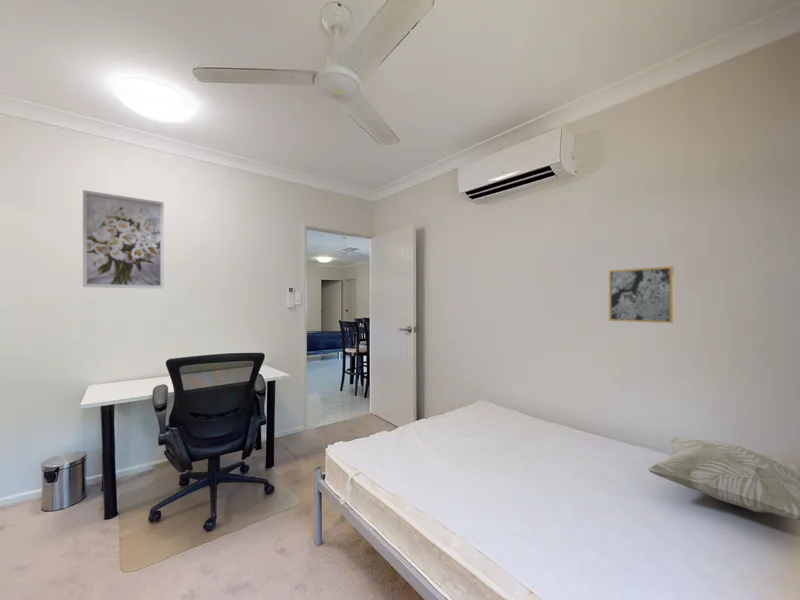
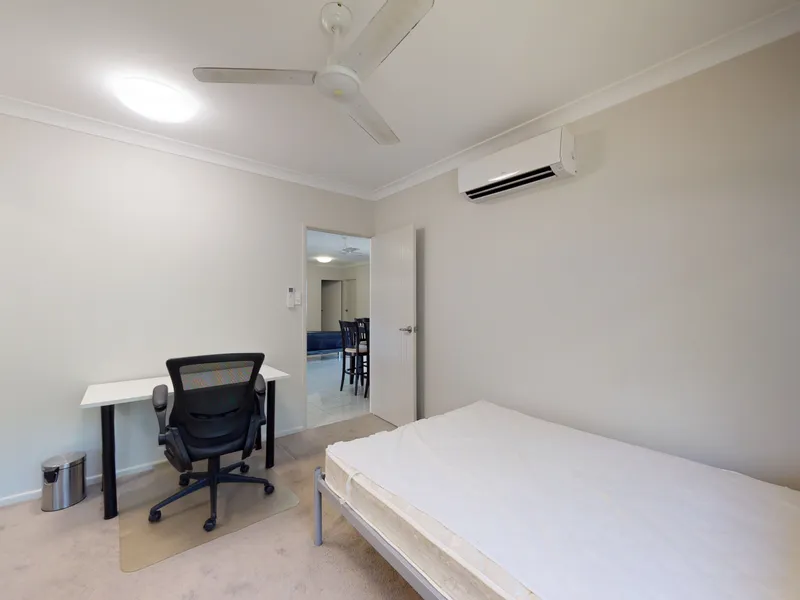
- wall art [82,189,165,290]
- decorative pillow [647,437,800,521]
- wall art [608,265,675,324]
